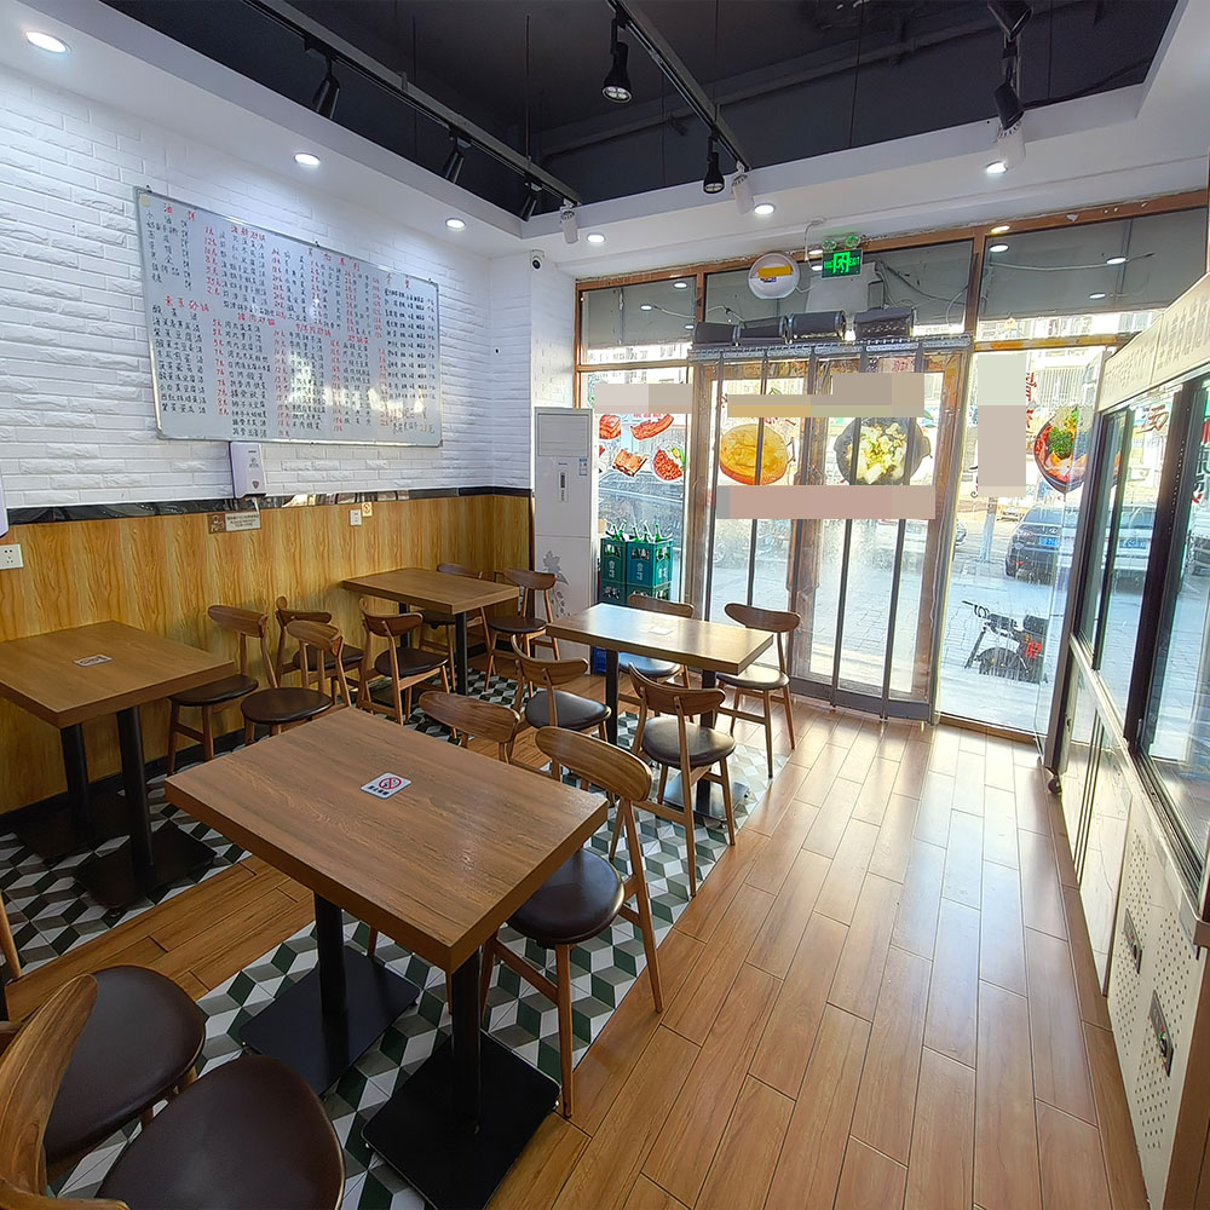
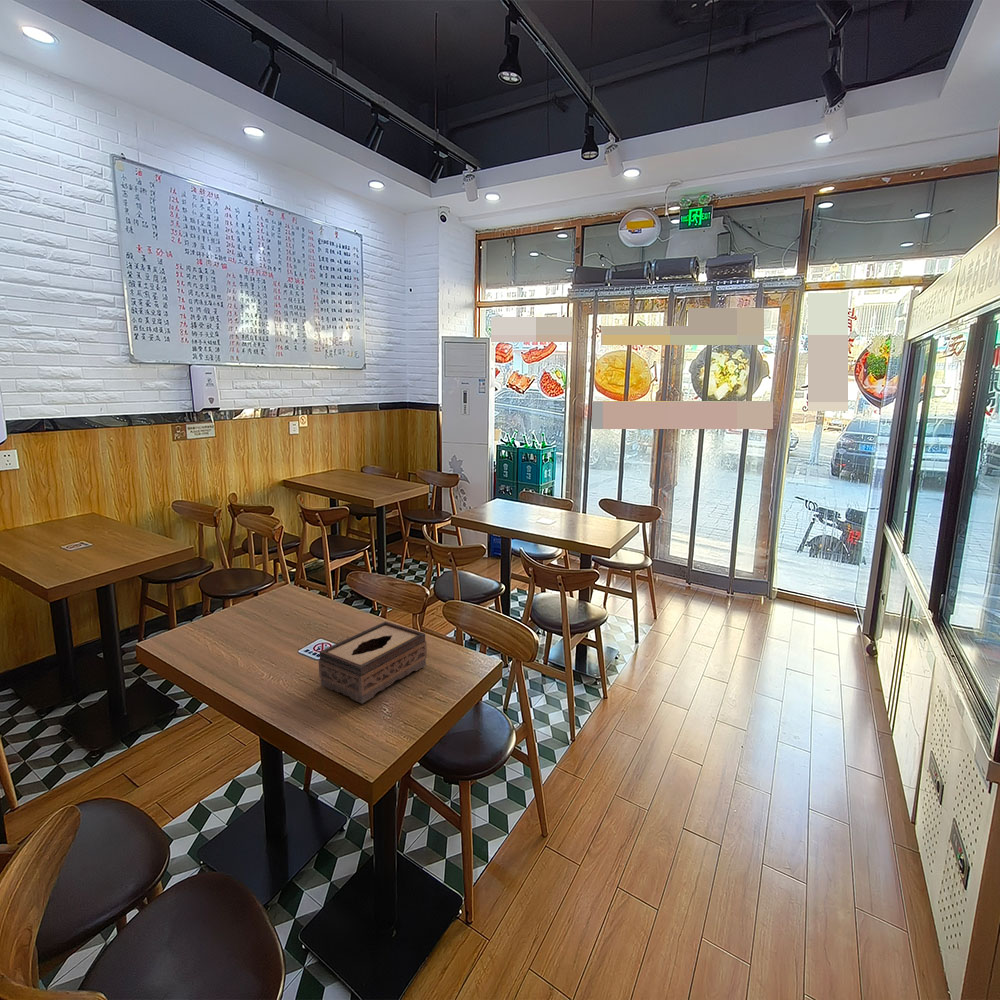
+ tissue box [318,620,428,704]
